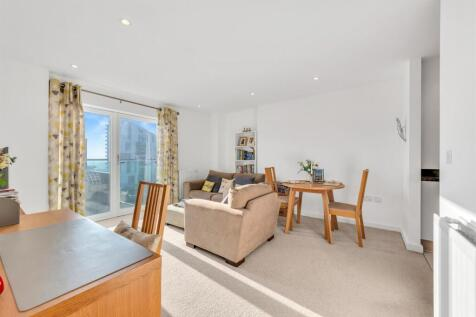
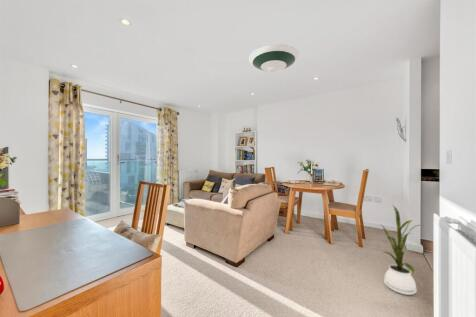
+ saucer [248,44,300,73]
+ house plant [379,205,427,296]
